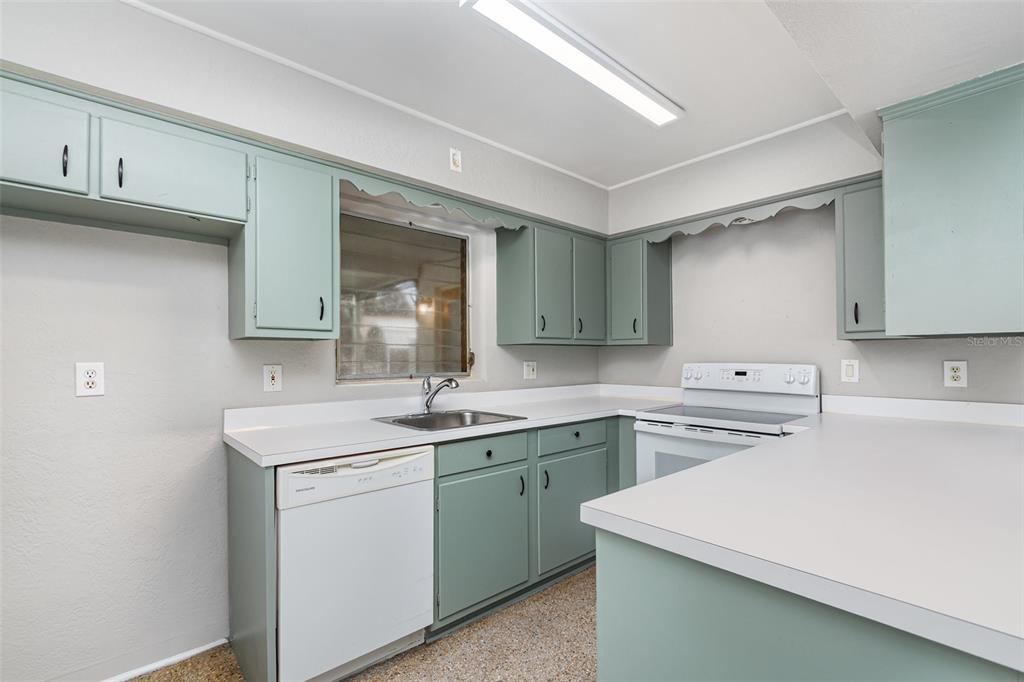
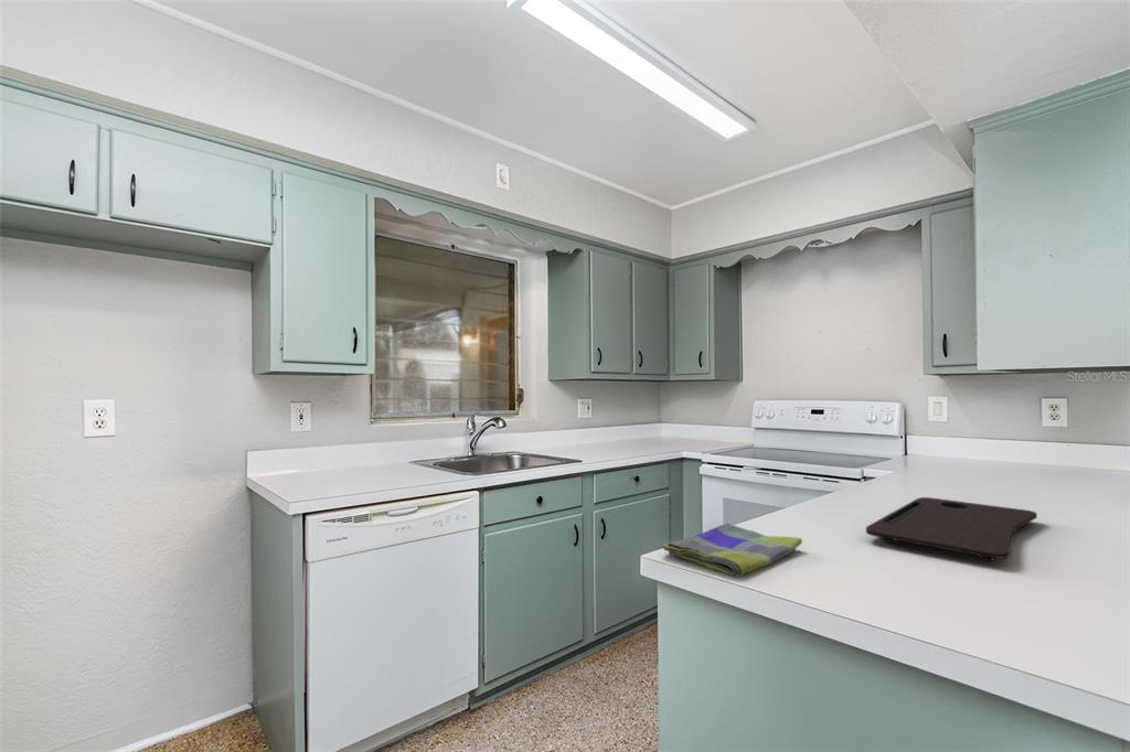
+ cutting board [865,496,1038,562]
+ dish towel [661,522,803,577]
